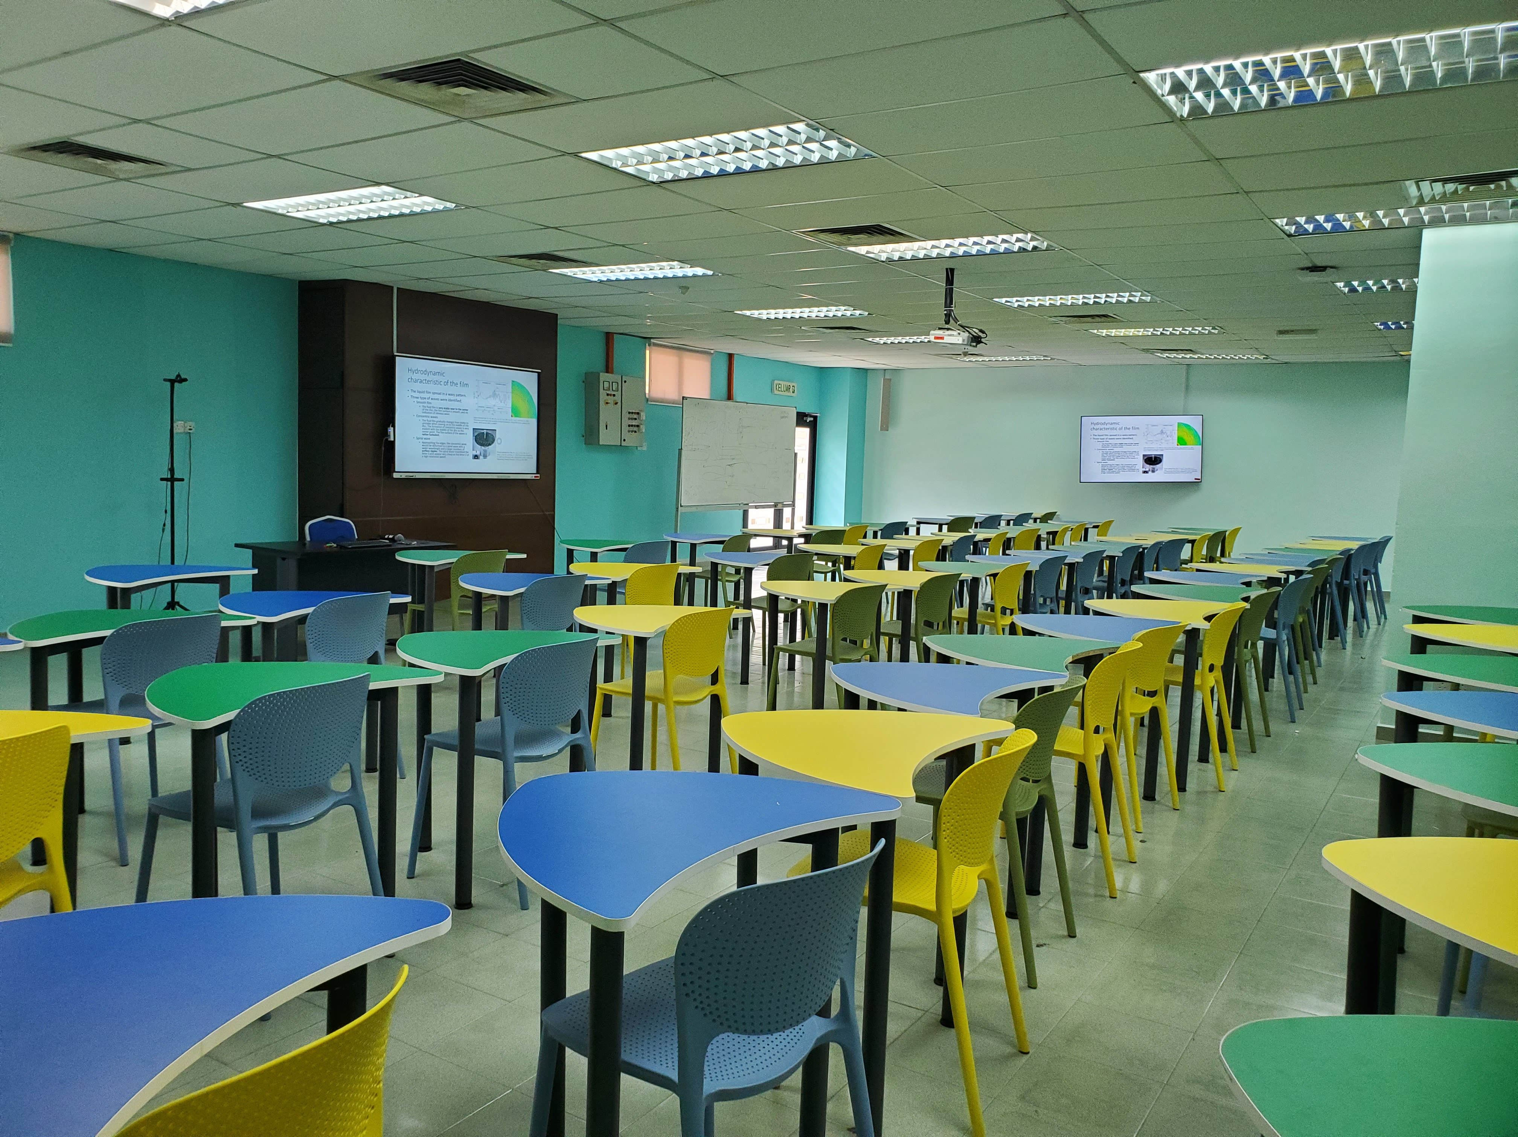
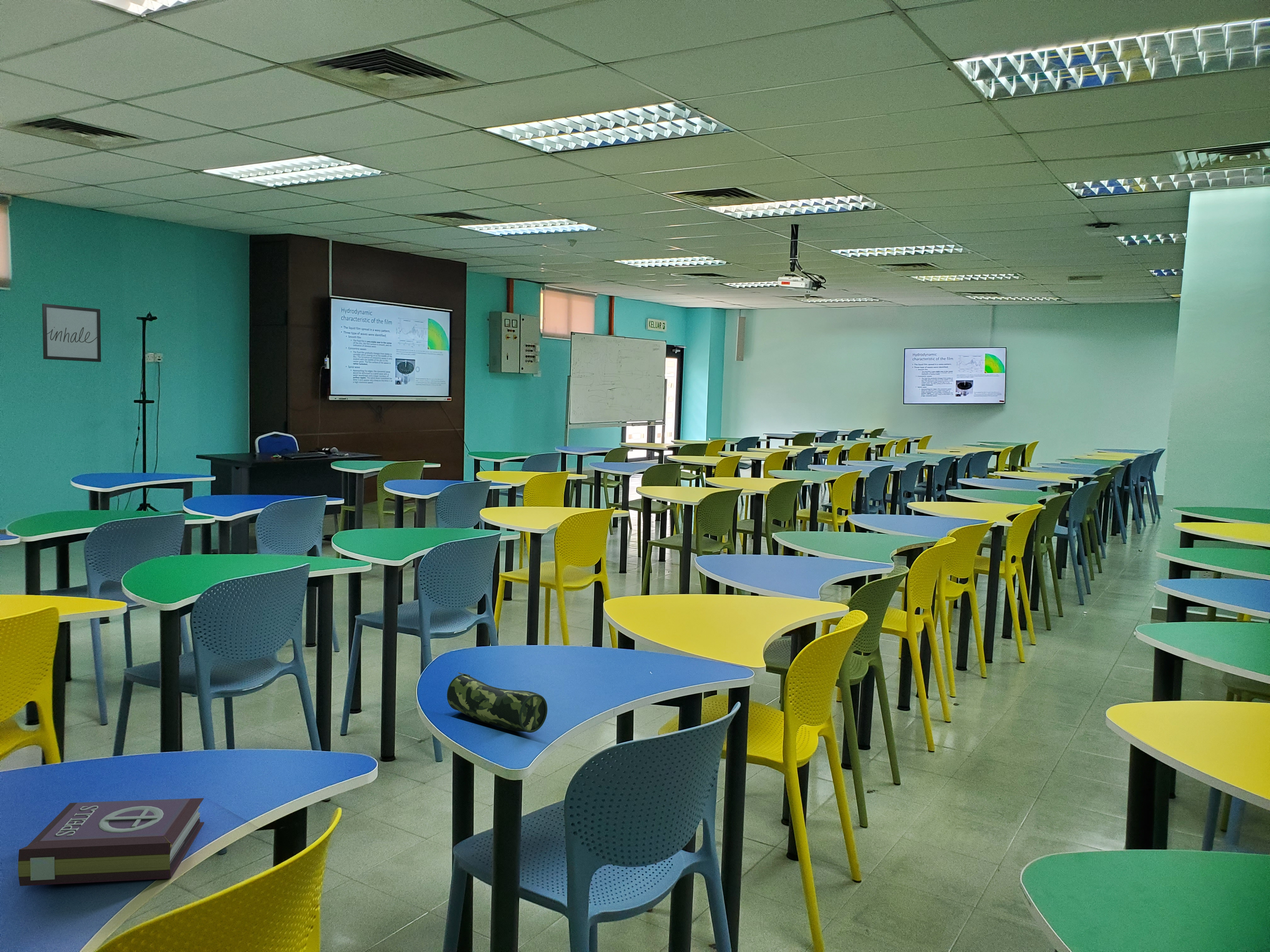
+ book [18,798,205,886]
+ wall art [42,303,101,362]
+ pencil case [447,672,548,733]
